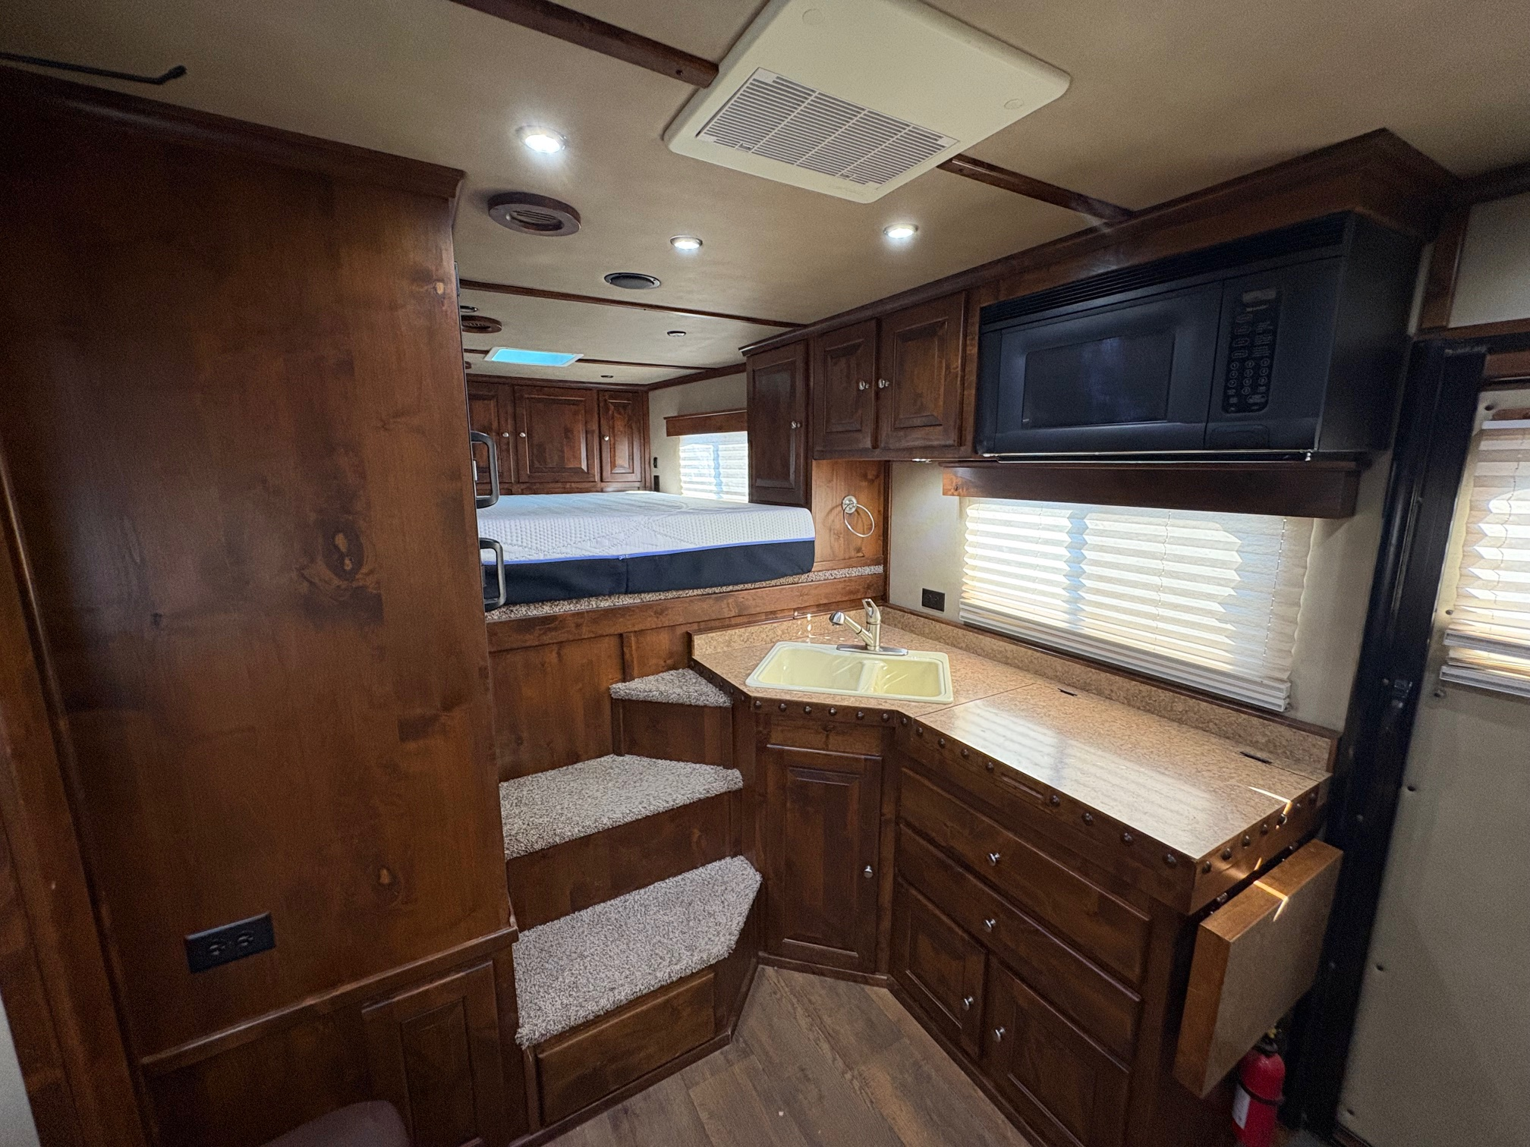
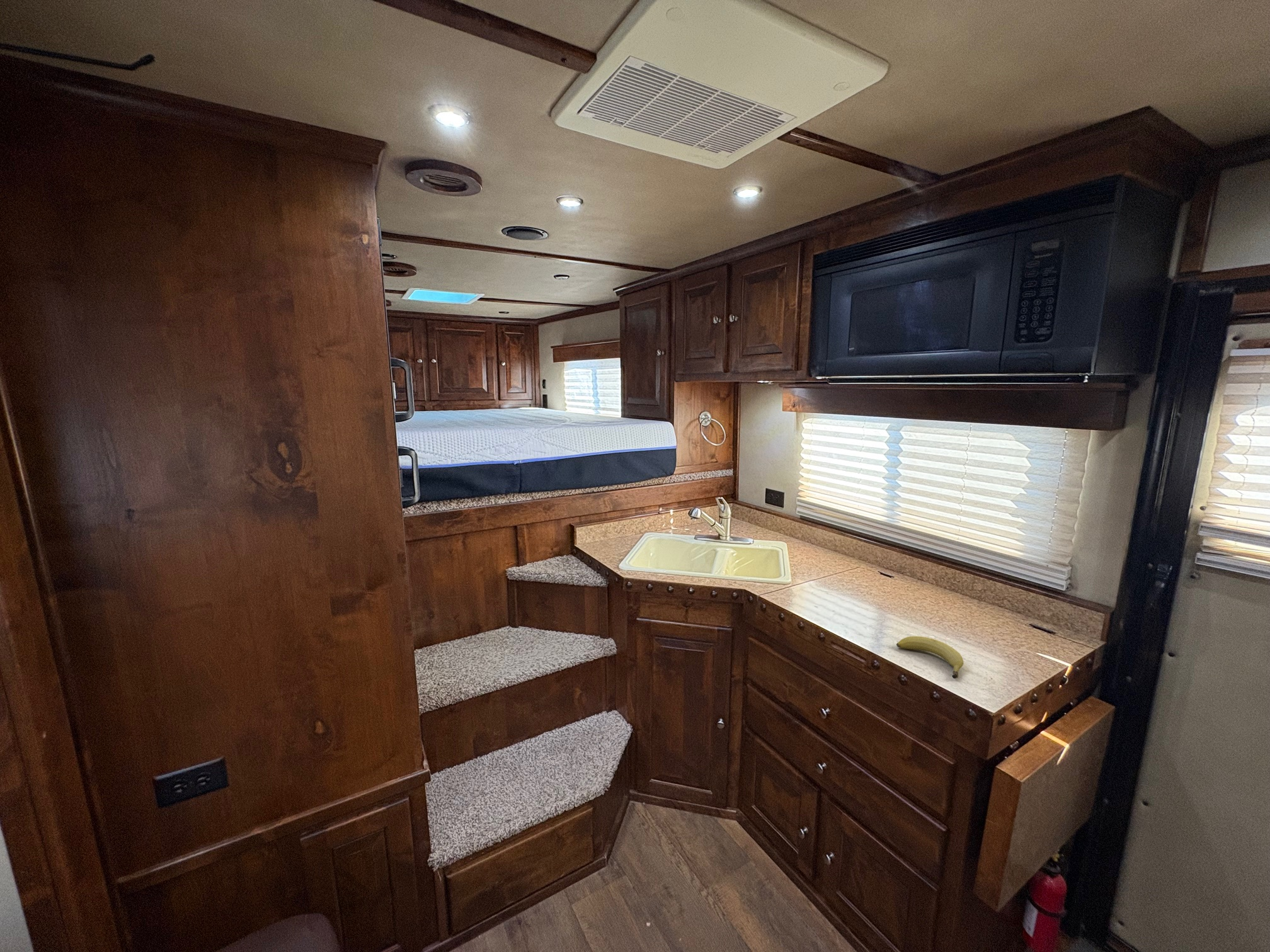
+ fruit [896,636,964,679]
